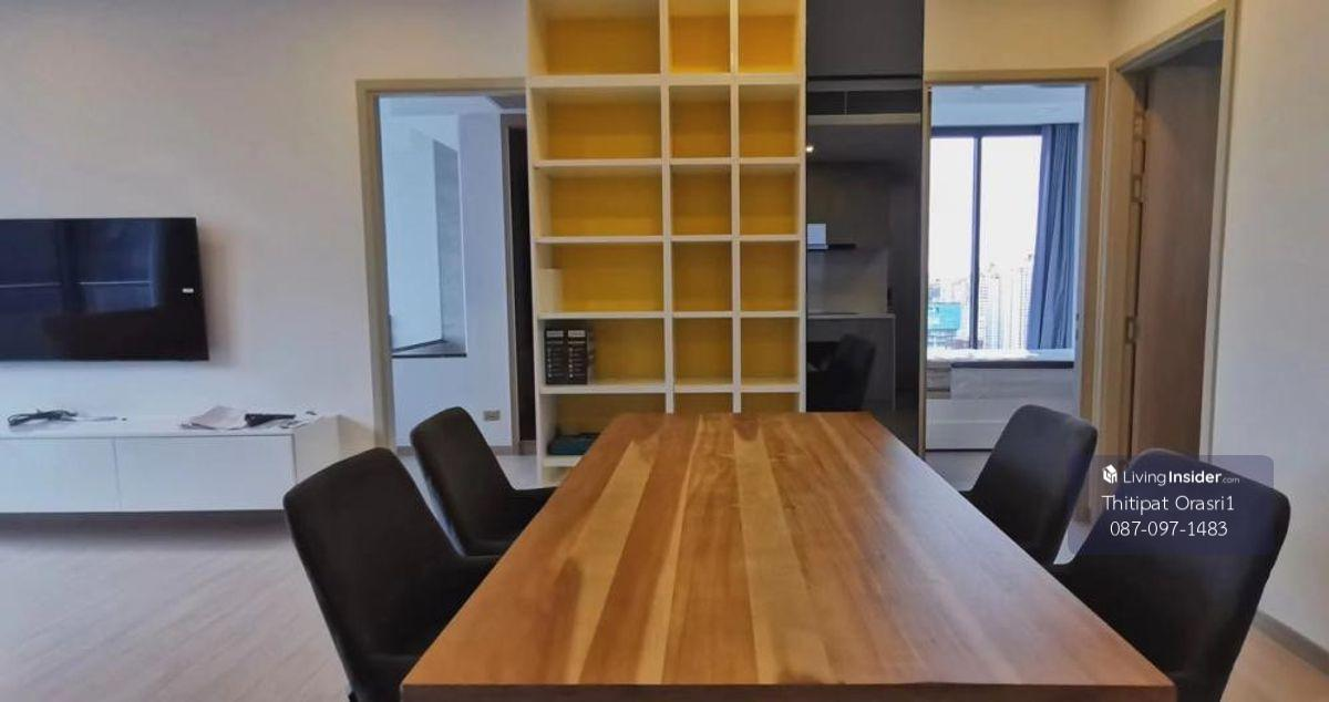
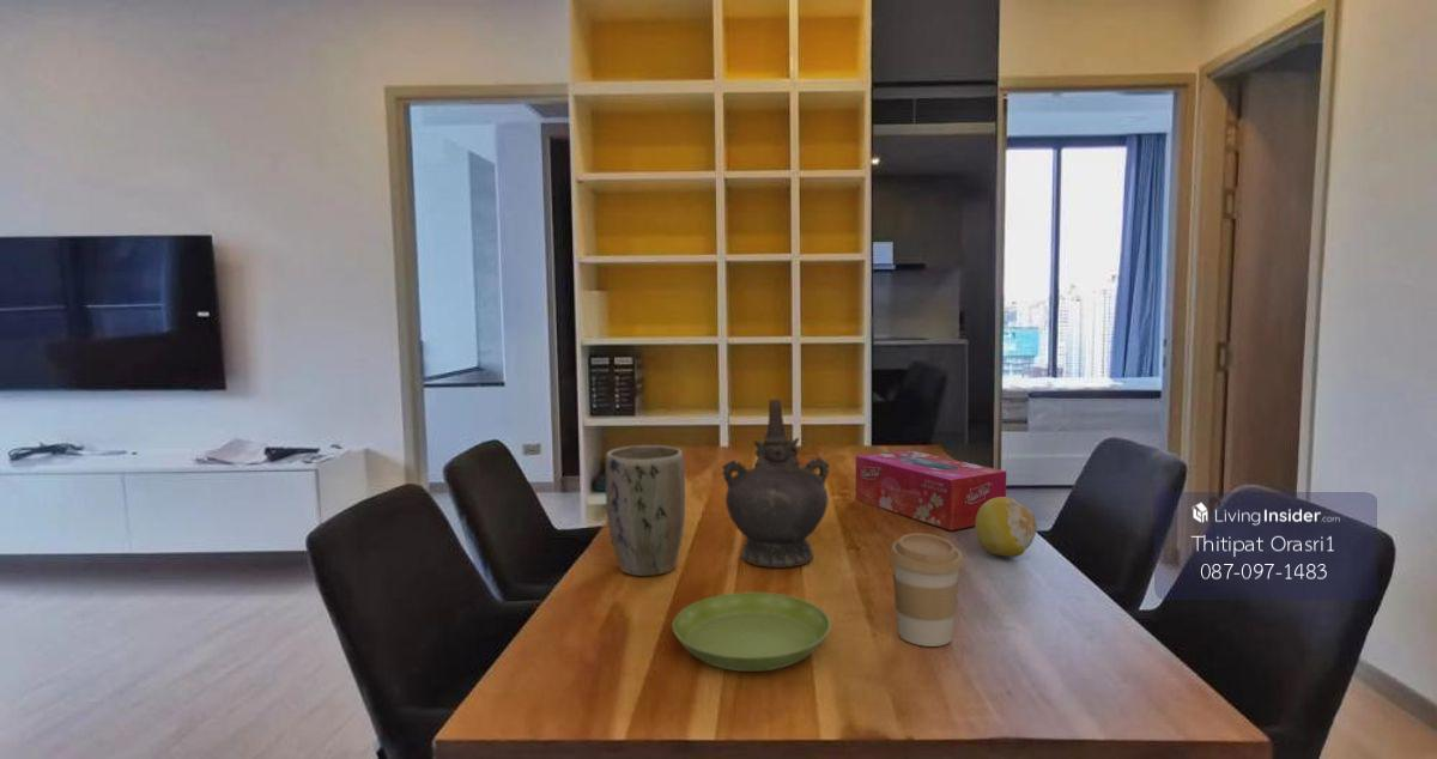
+ tissue box [855,449,1007,532]
+ saucer [672,591,832,673]
+ plant pot [605,444,686,577]
+ fruit [974,496,1038,558]
+ ceremonial vessel [721,399,831,569]
+ coffee cup [889,532,964,648]
